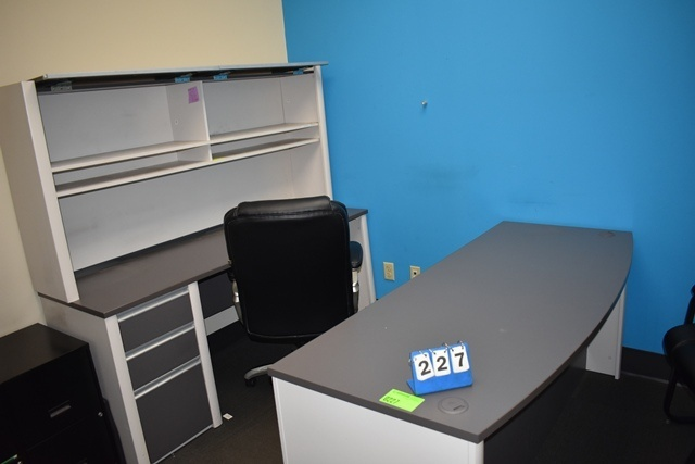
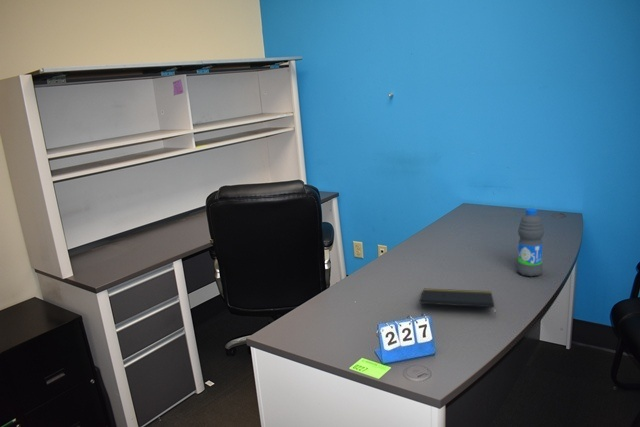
+ water bottle [516,207,545,277]
+ notepad [419,288,497,316]
